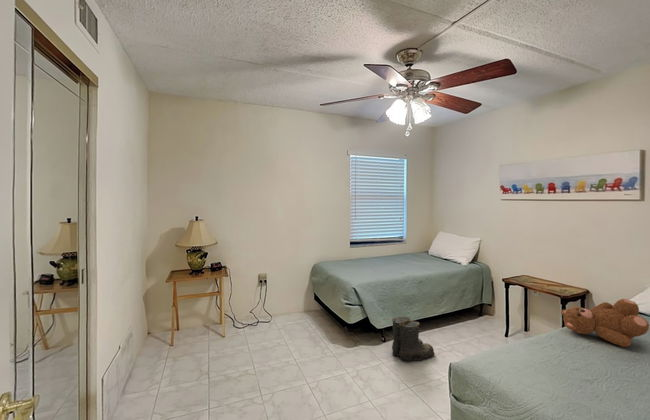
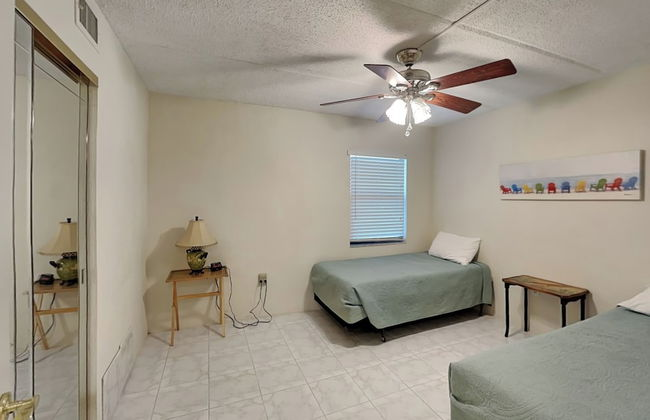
- teddy bear [560,298,650,348]
- boots [391,316,436,362]
